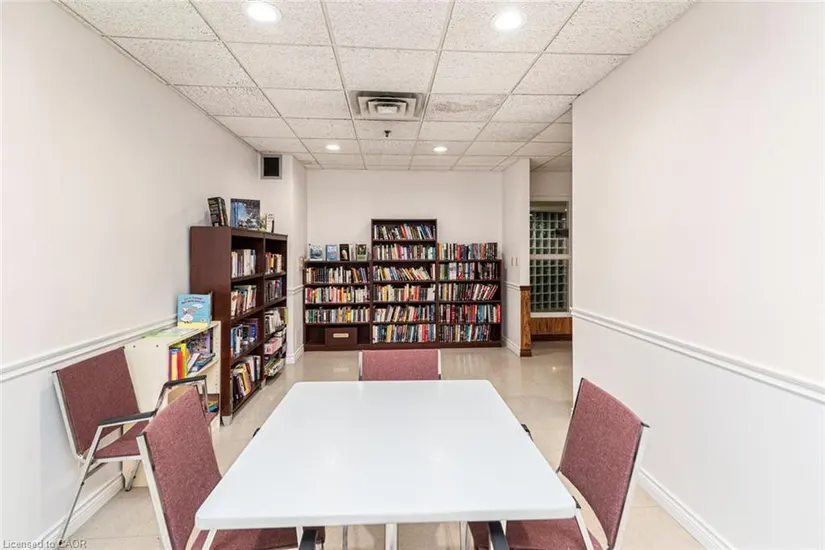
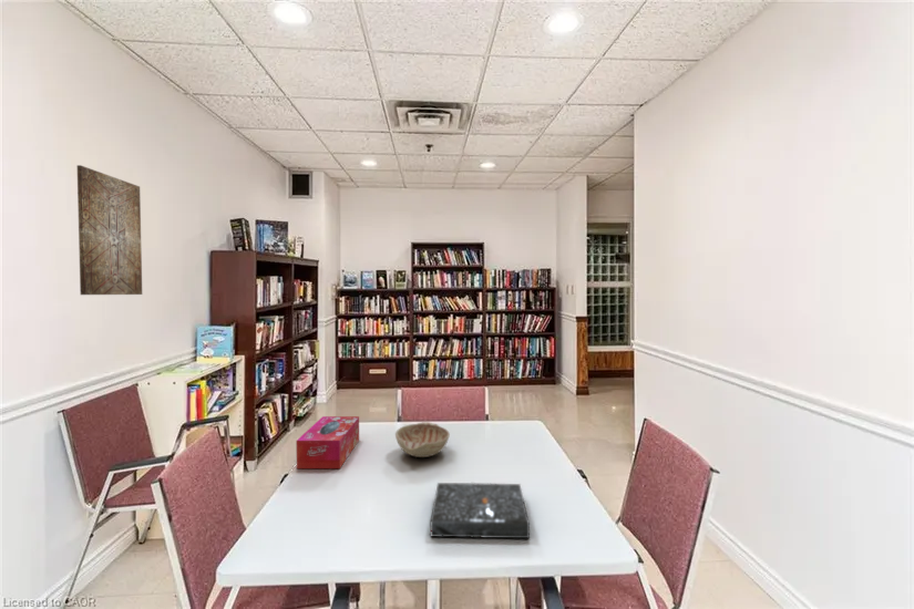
+ wall art [76,164,143,296]
+ book [430,482,531,539]
+ tissue box [295,415,360,469]
+ decorative bowl [394,421,451,458]
